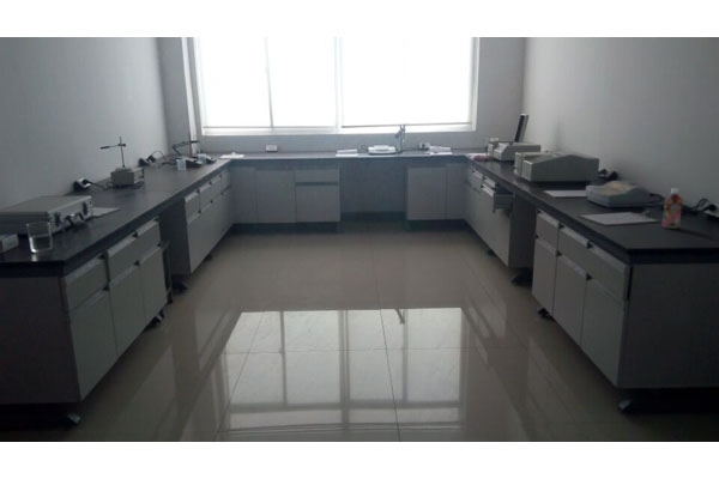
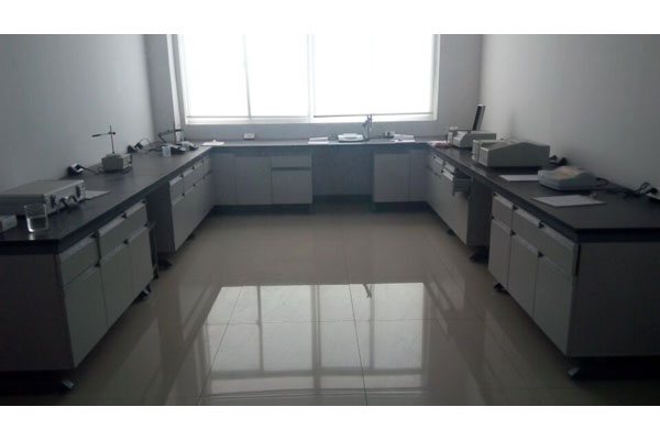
- beverage bottle [661,188,683,230]
